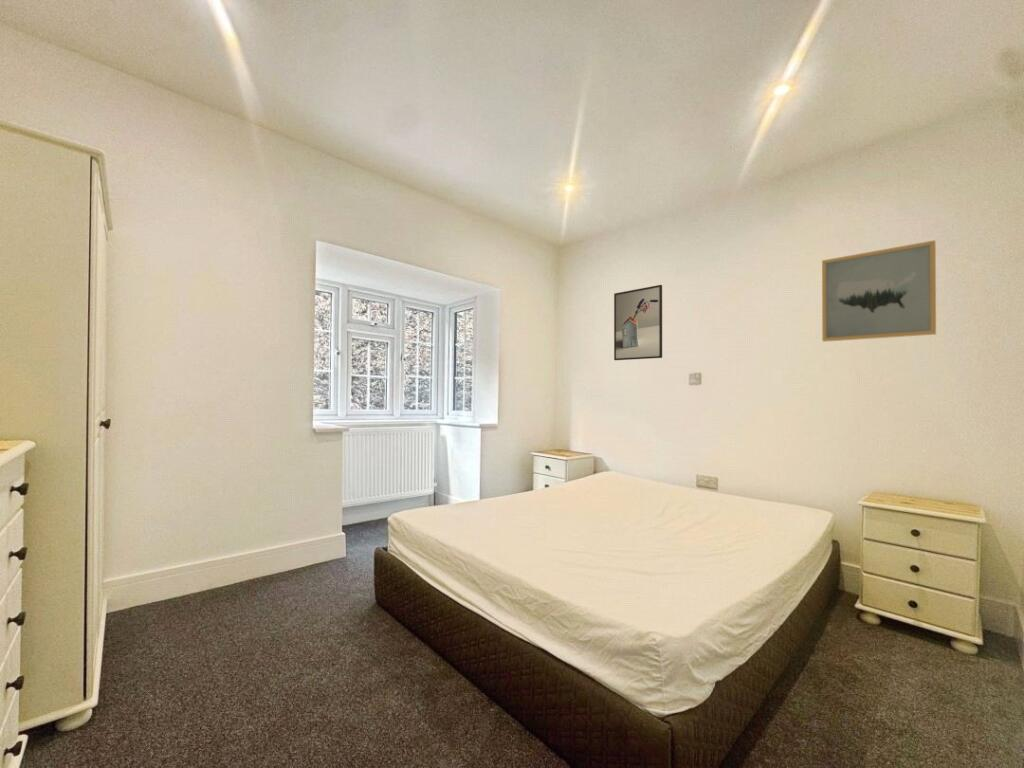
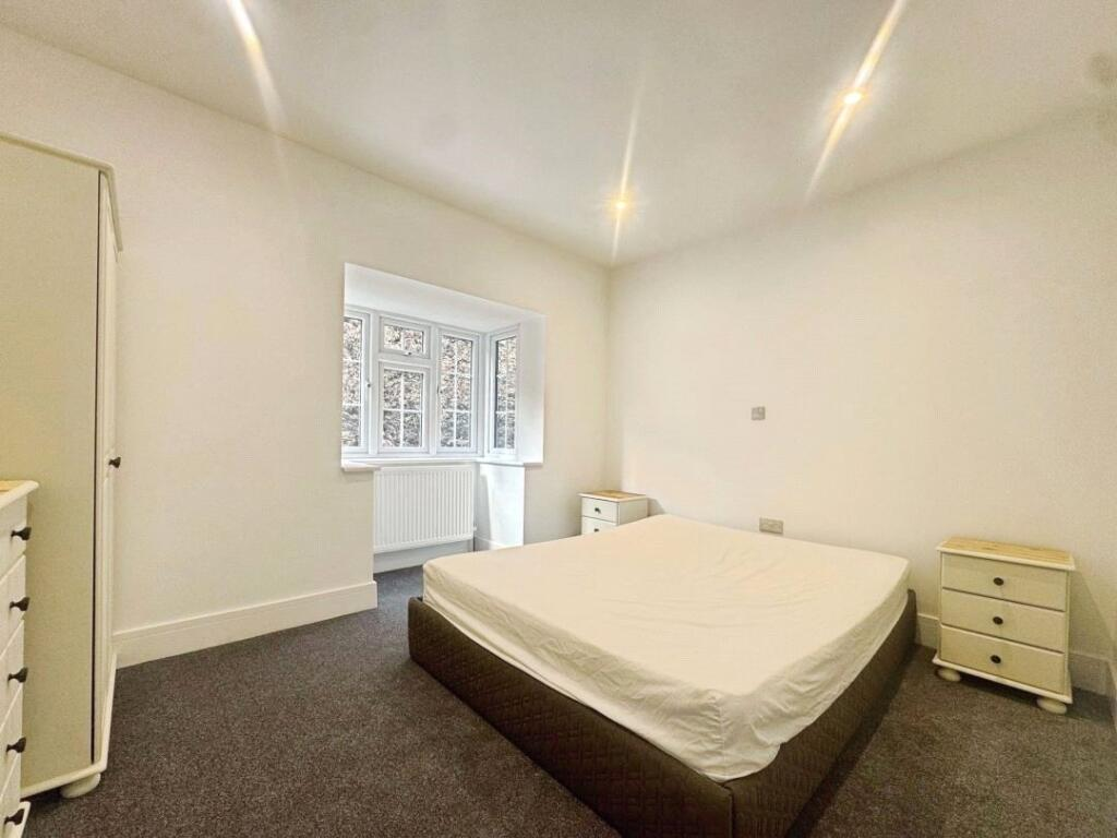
- wall art [821,239,937,343]
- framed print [613,284,663,361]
